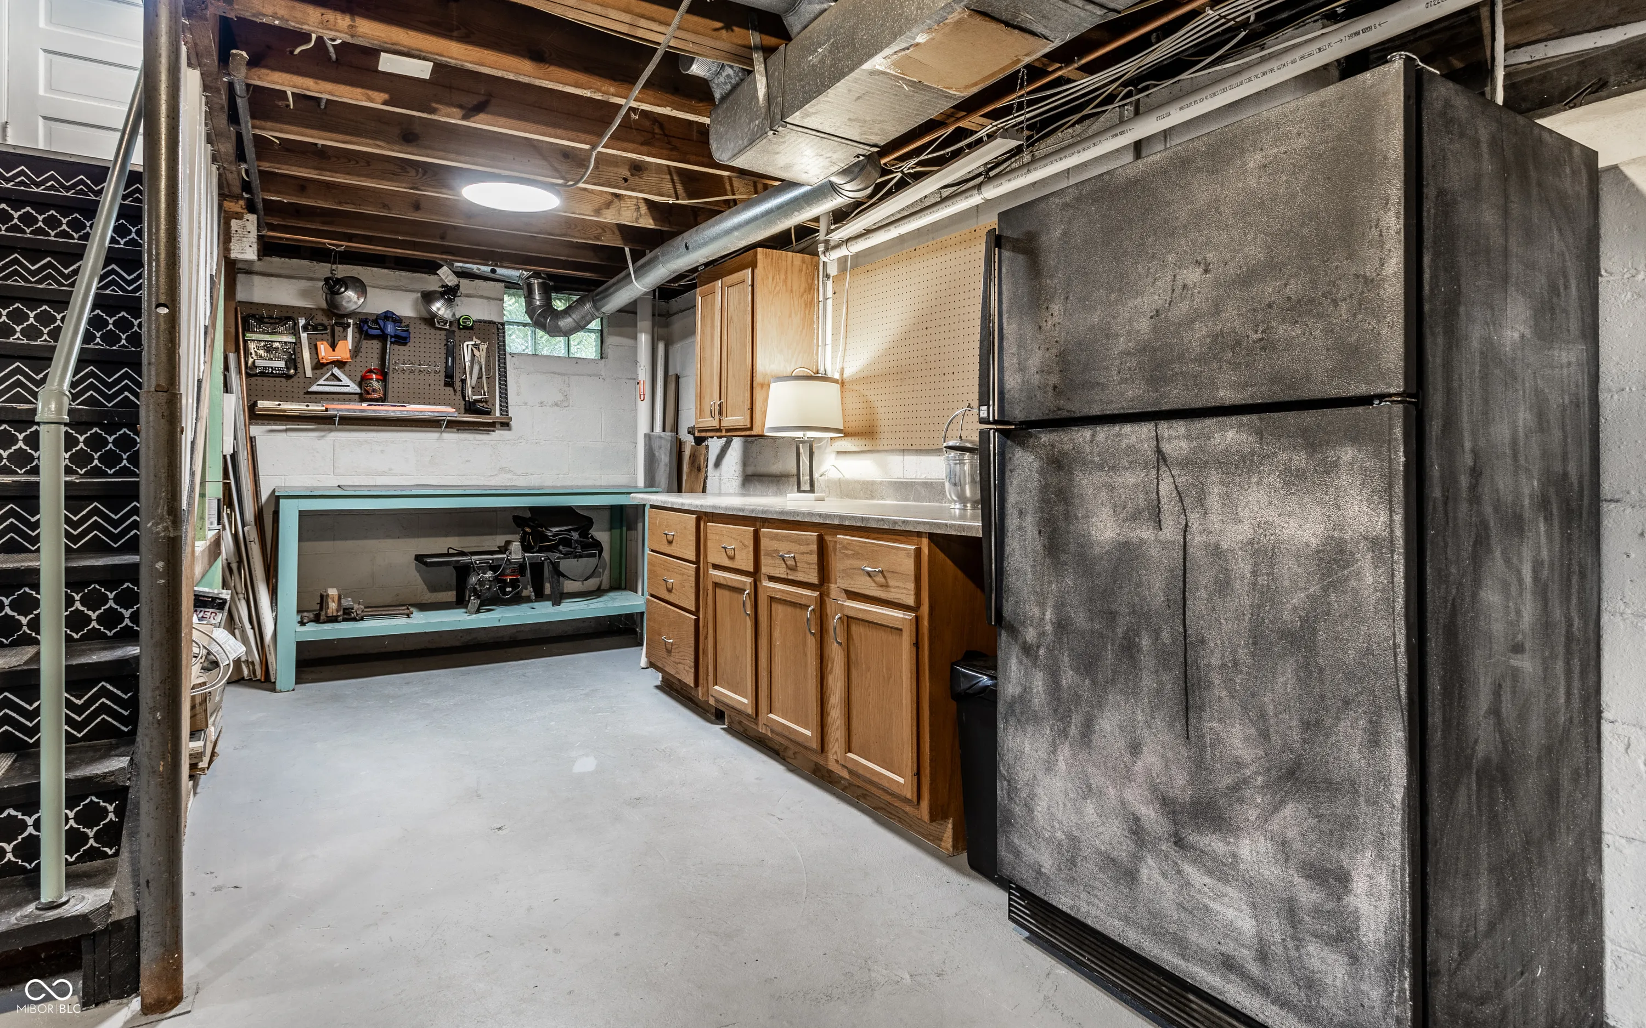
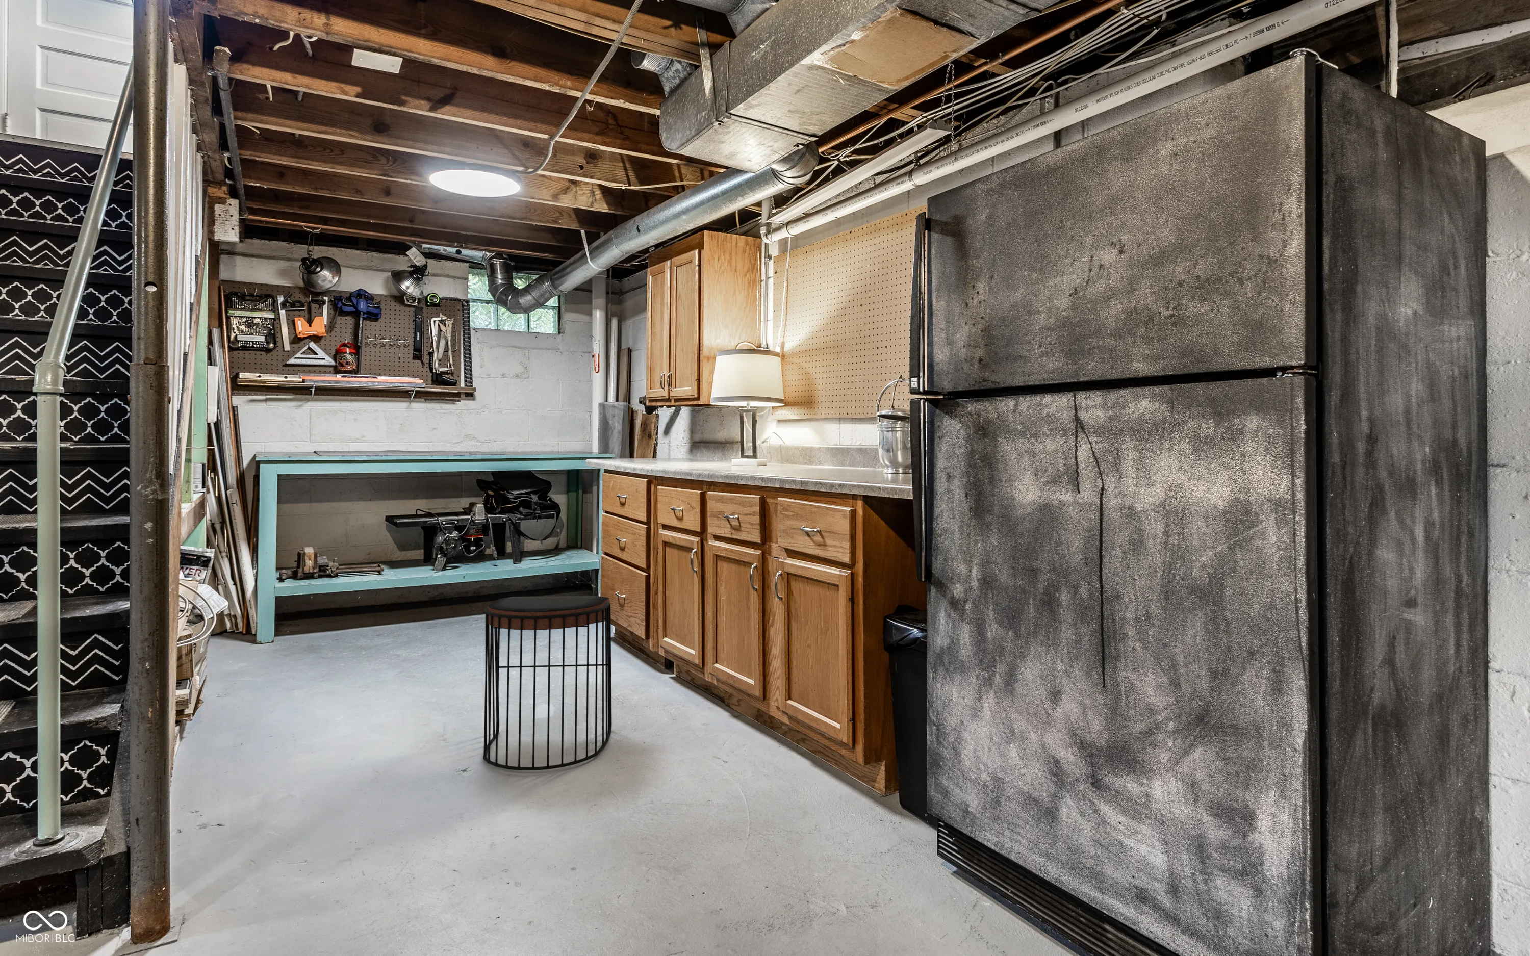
+ stool [482,595,612,771]
